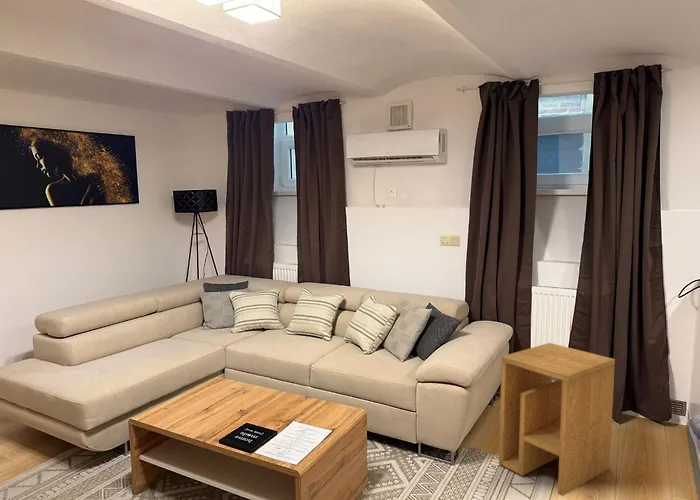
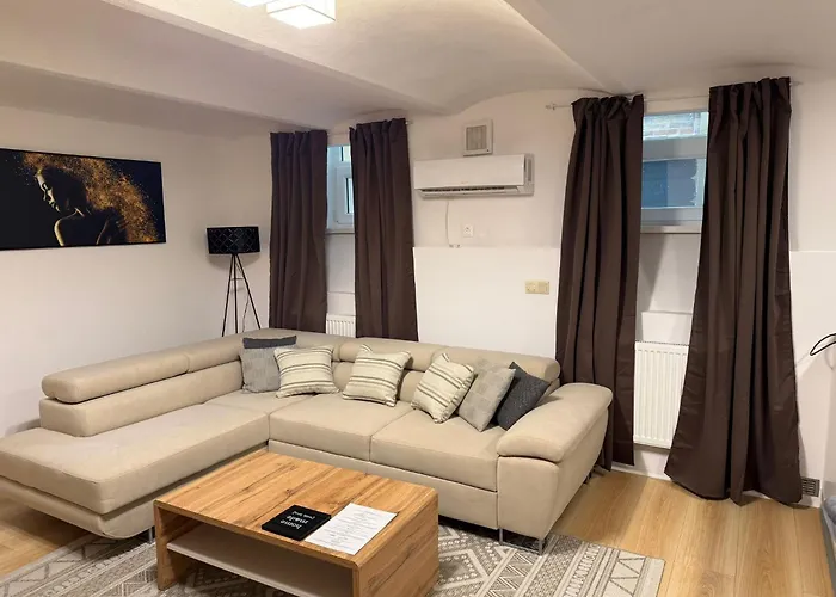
- side table [498,342,616,497]
